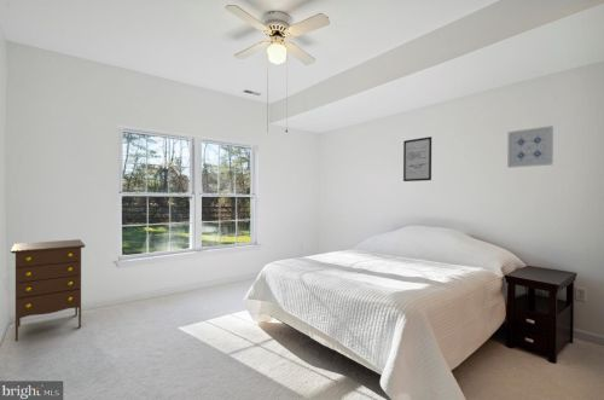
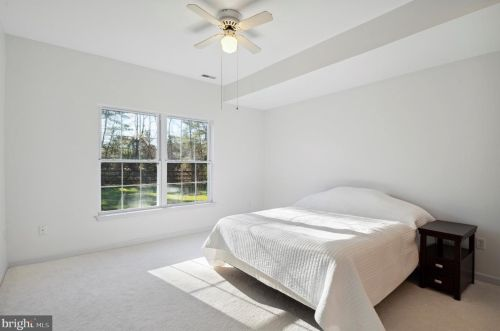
- dresser [10,238,86,342]
- wall art [402,135,432,182]
- wall art [506,124,554,169]
